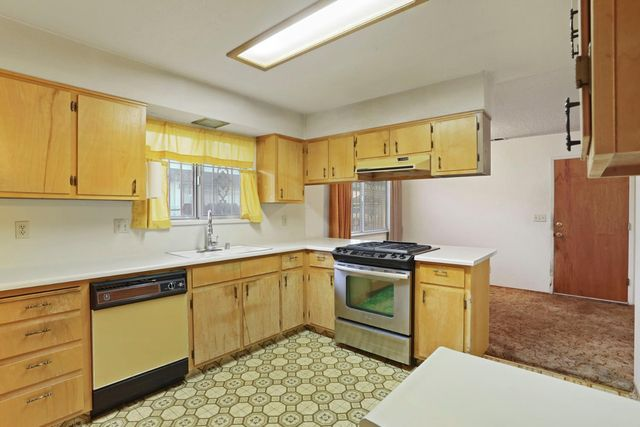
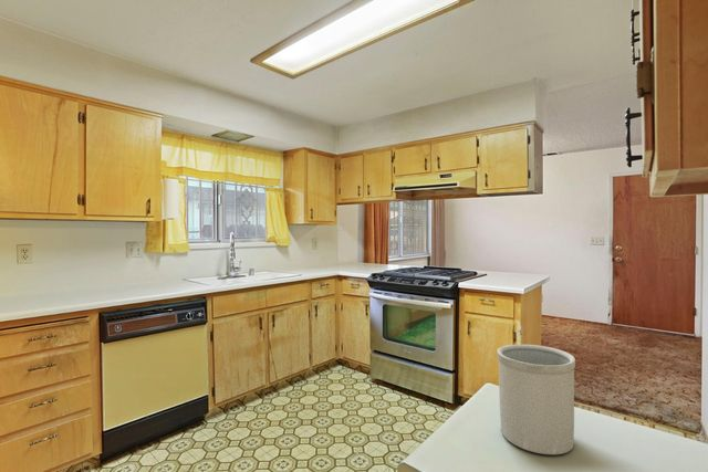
+ utensil holder [496,344,576,455]
